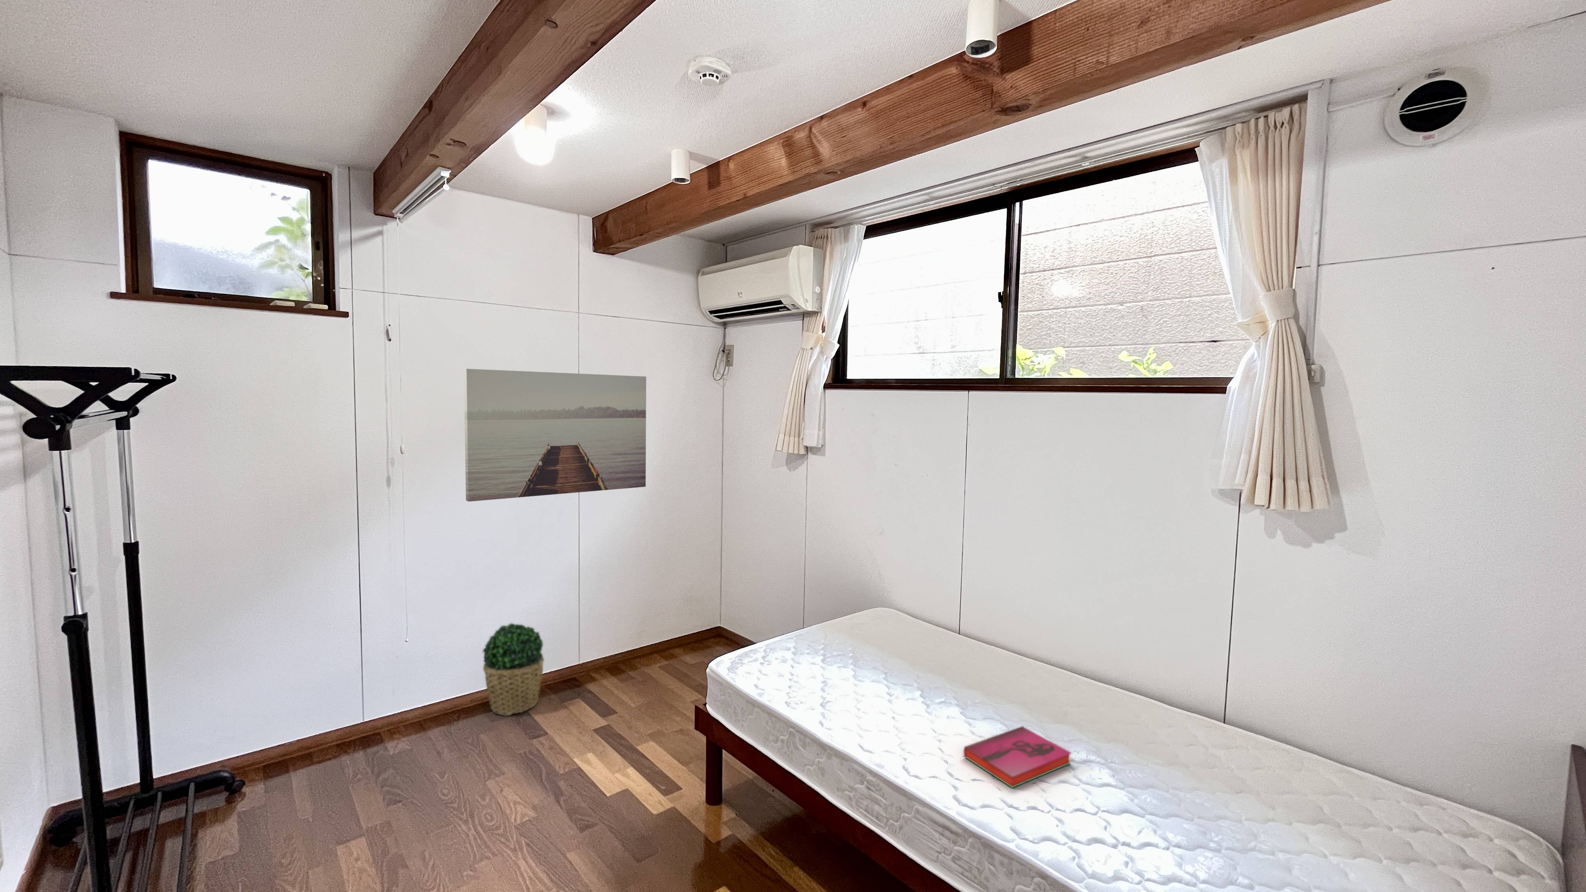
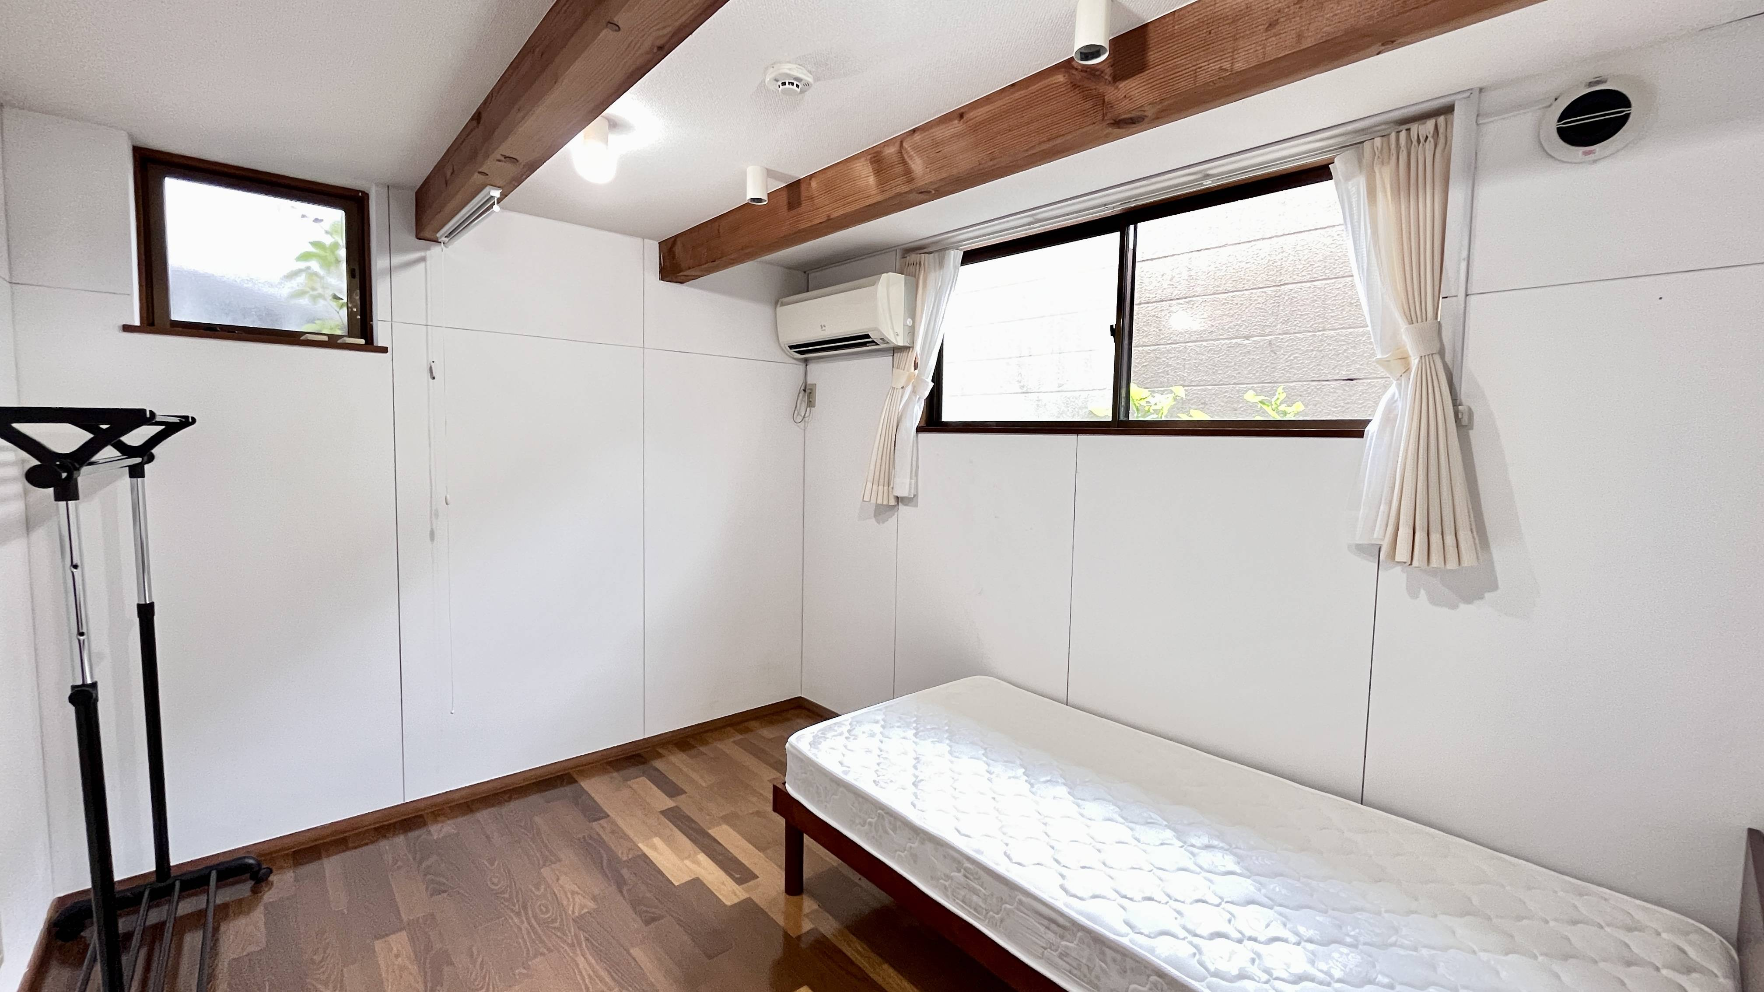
- wall art [463,368,647,502]
- potted plant [481,623,545,717]
- hardback book [963,725,1072,789]
